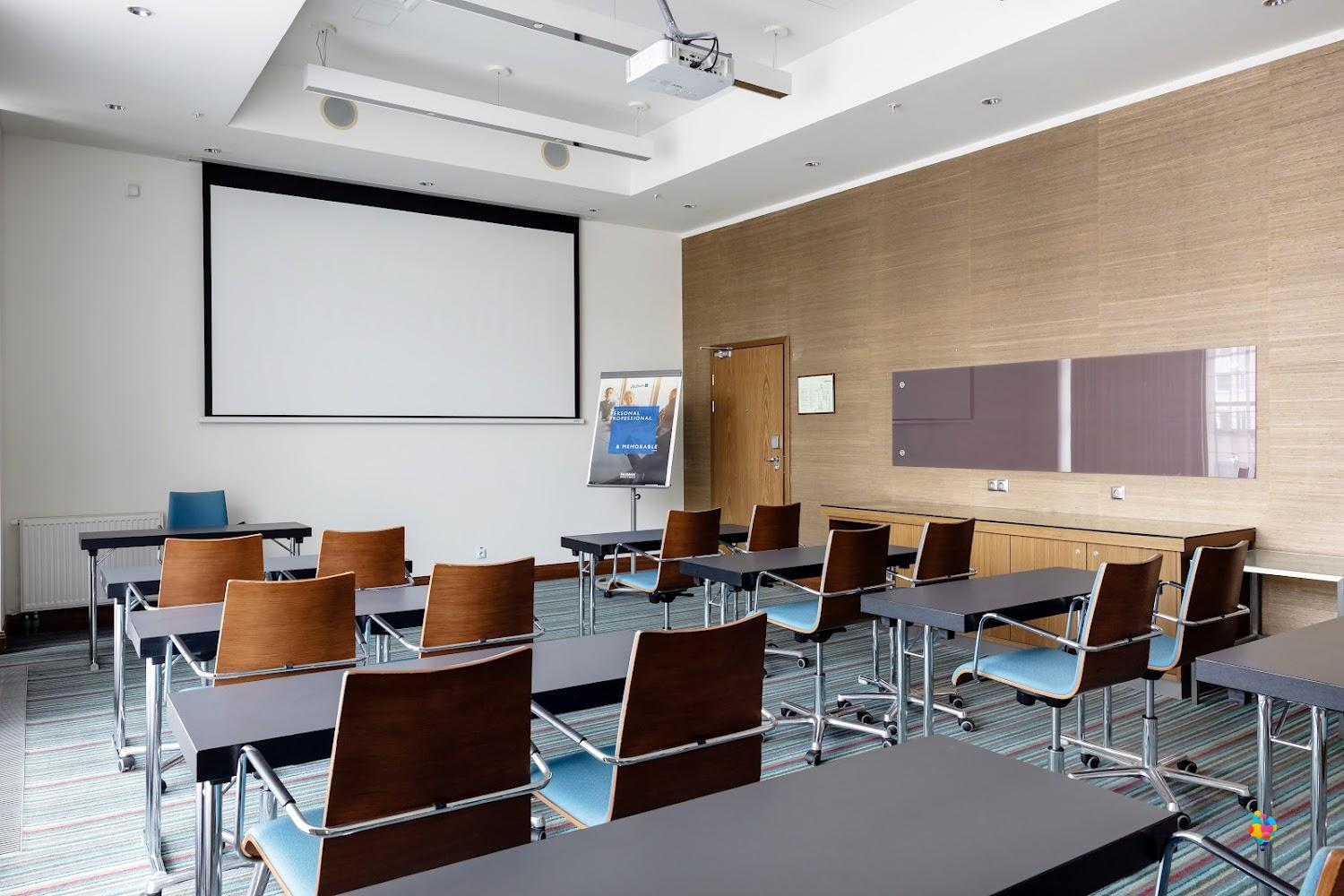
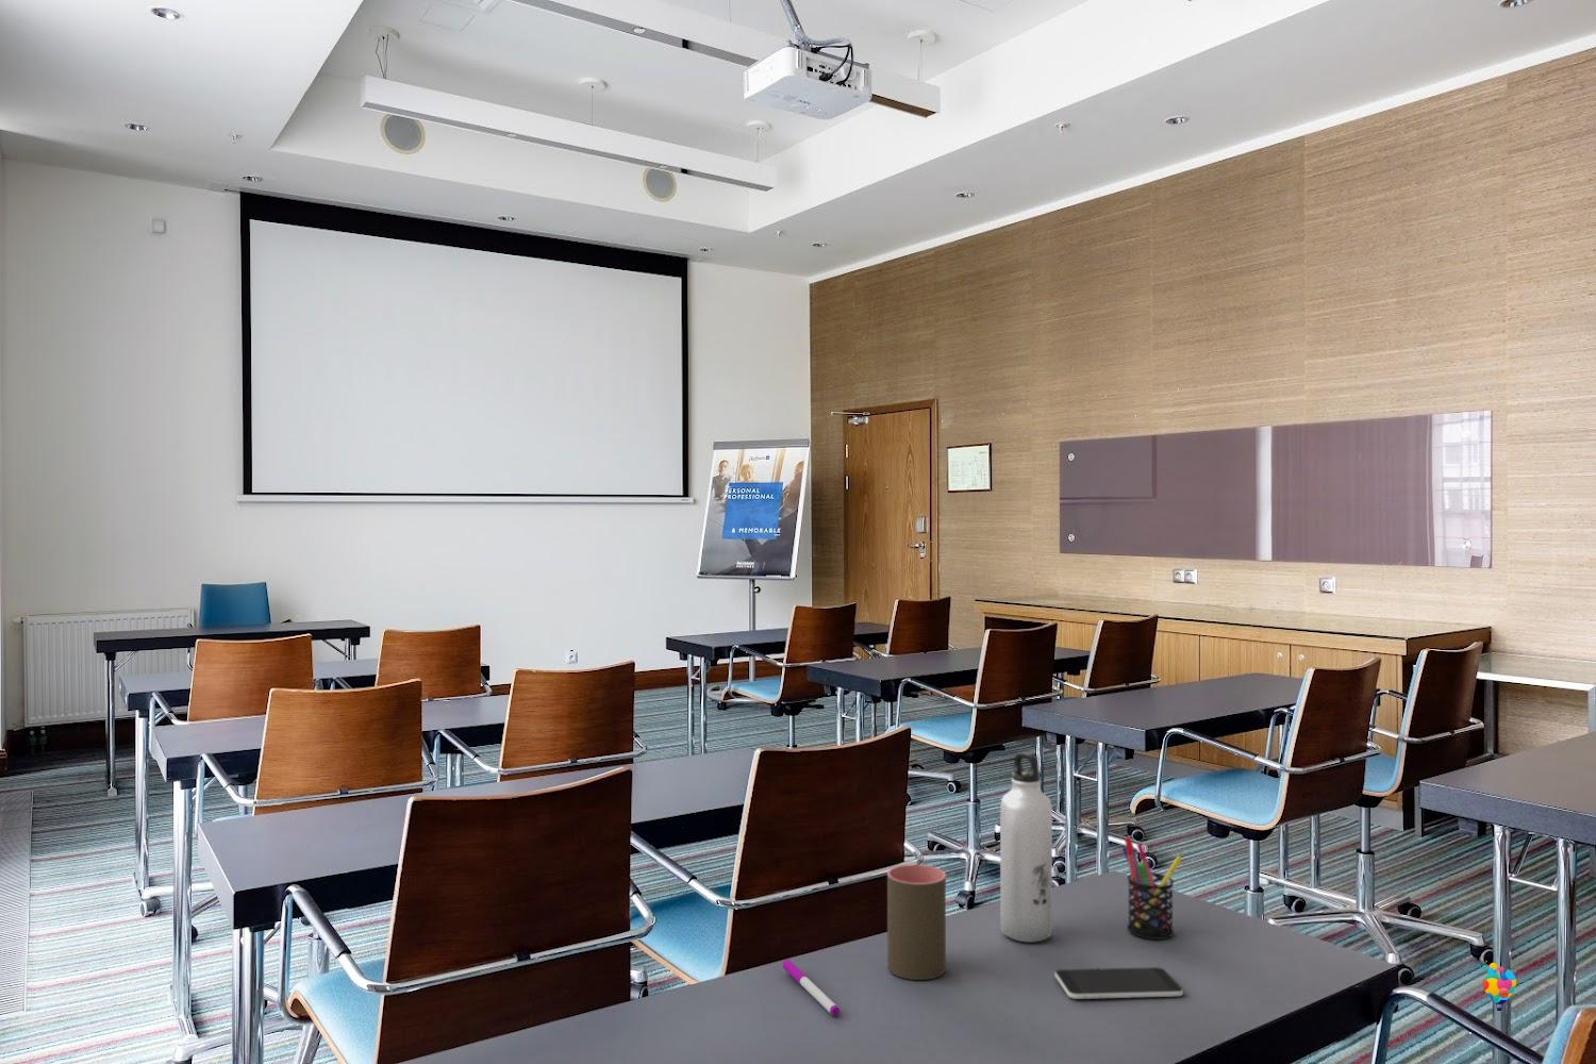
+ smartphone [1053,967,1184,1000]
+ pen [783,958,841,1018]
+ water bottle [999,752,1053,943]
+ cup [886,863,946,981]
+ pen holder [1121,836,1183,940]
